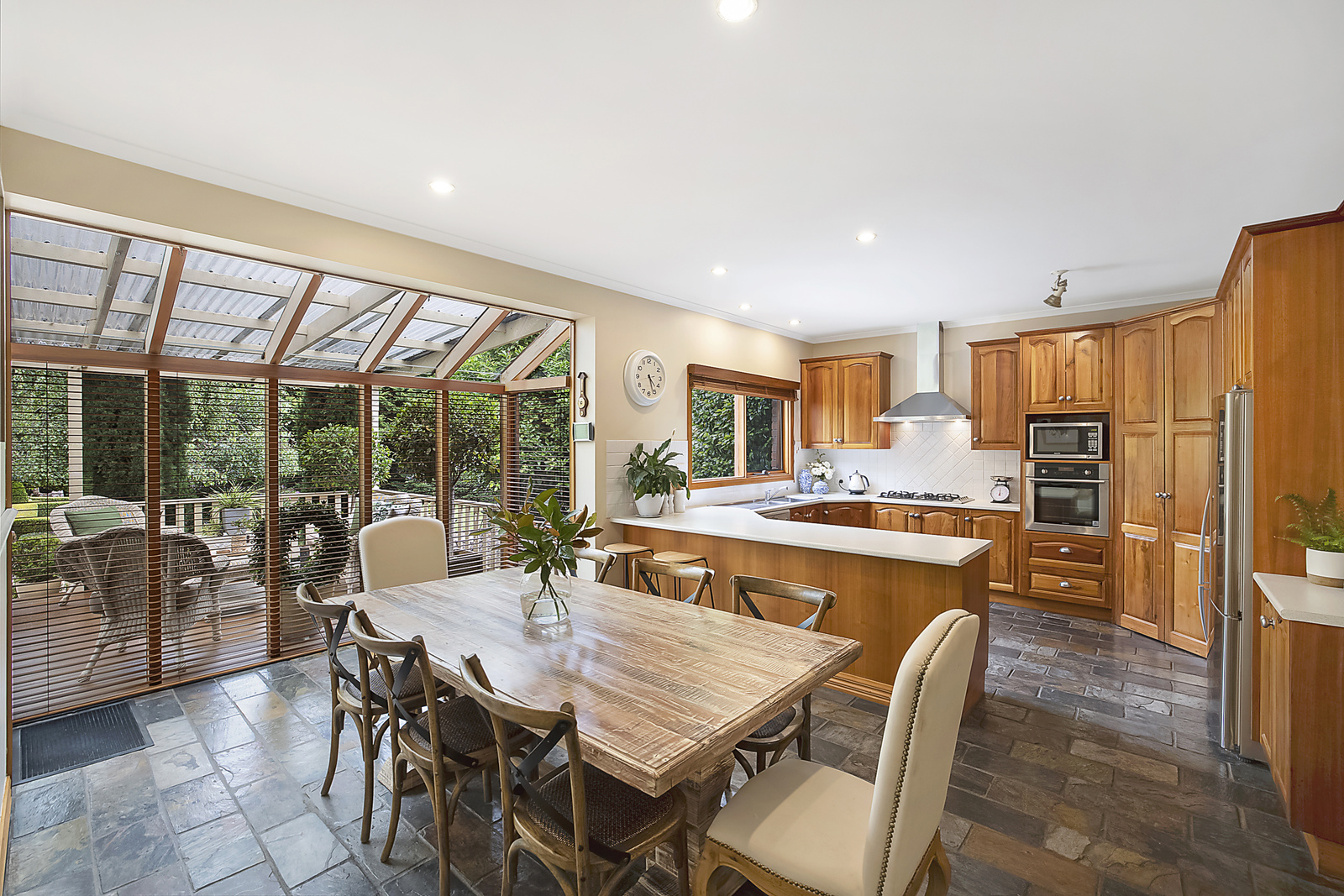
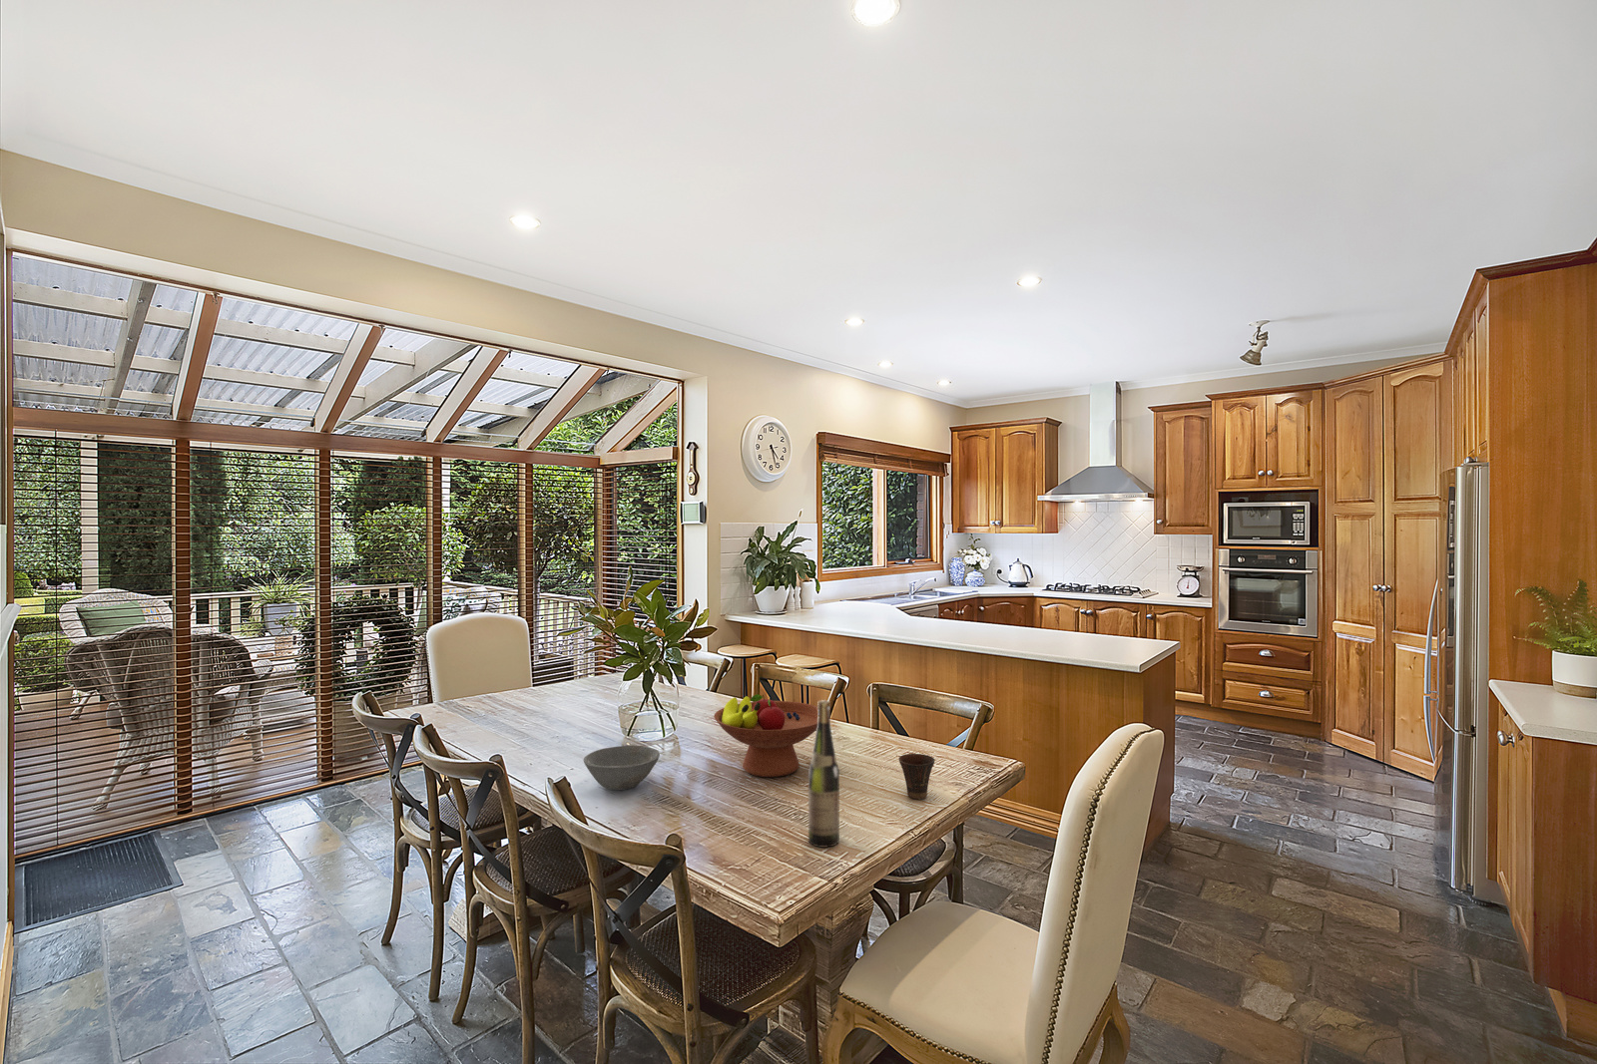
+ wine bottle [808,699,840,849]
+ fruit bowl [713,694,819,778]
+ bowl [583,743,661,791]
+ cup [898,753,936,799]
